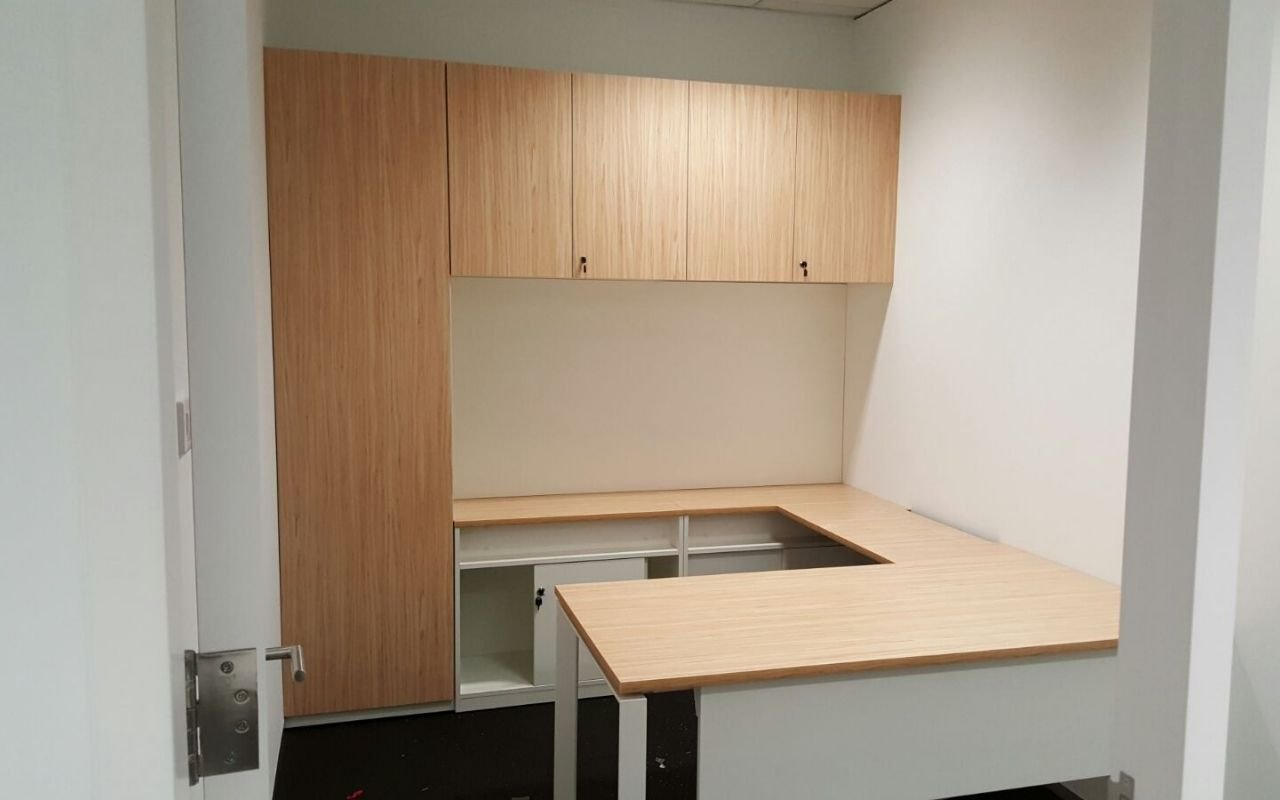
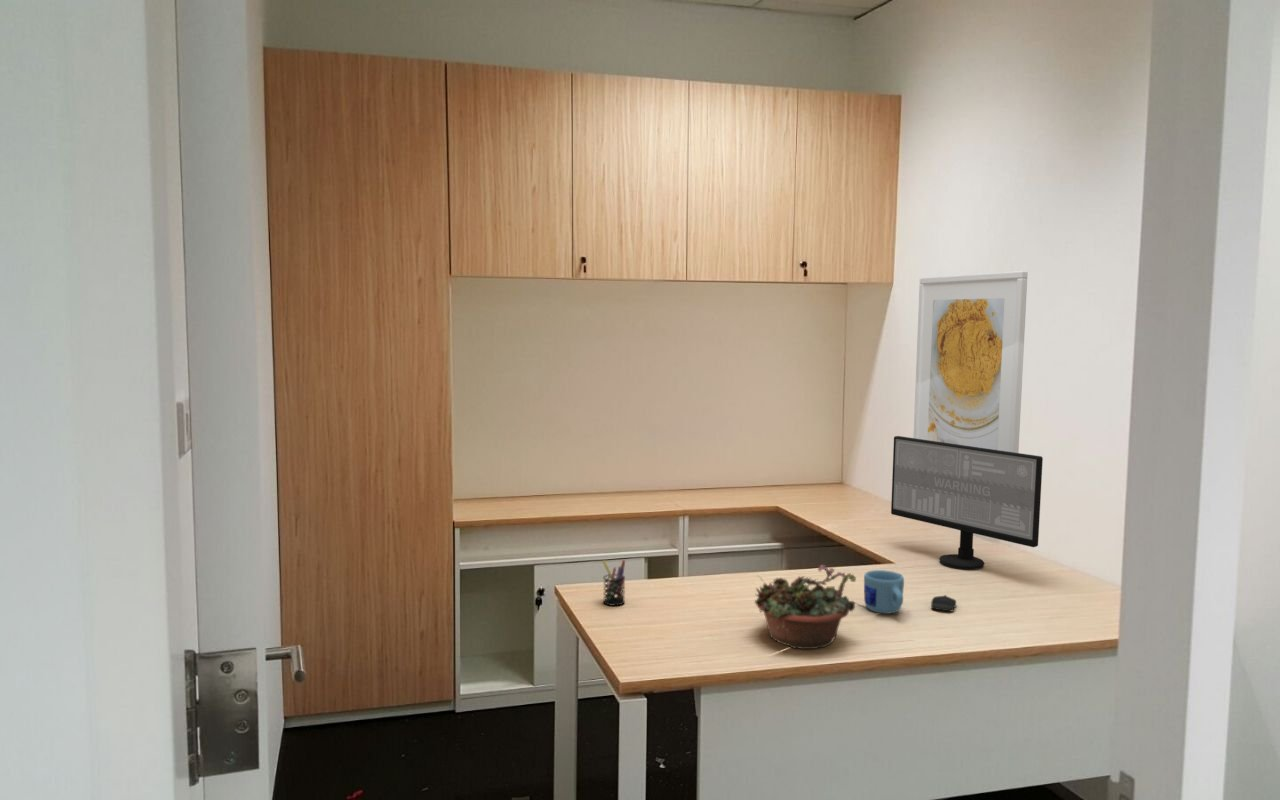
+ pen holder [601,559,626,607]
+ computer mouse [930,594,957,612]
+ succulent planter [754,564,867,650]
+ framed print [912,270,1029,453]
+ mug [863,569,905,615]
+ computer monitor [890,435,1044,571]
